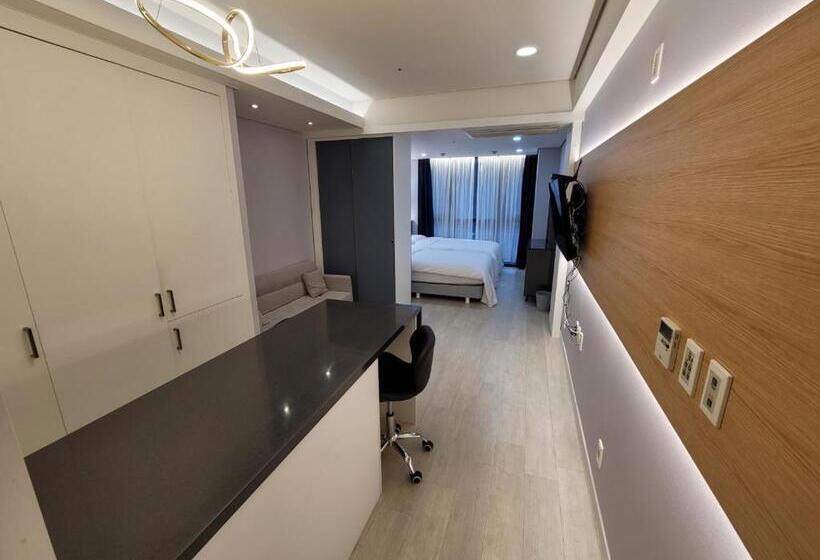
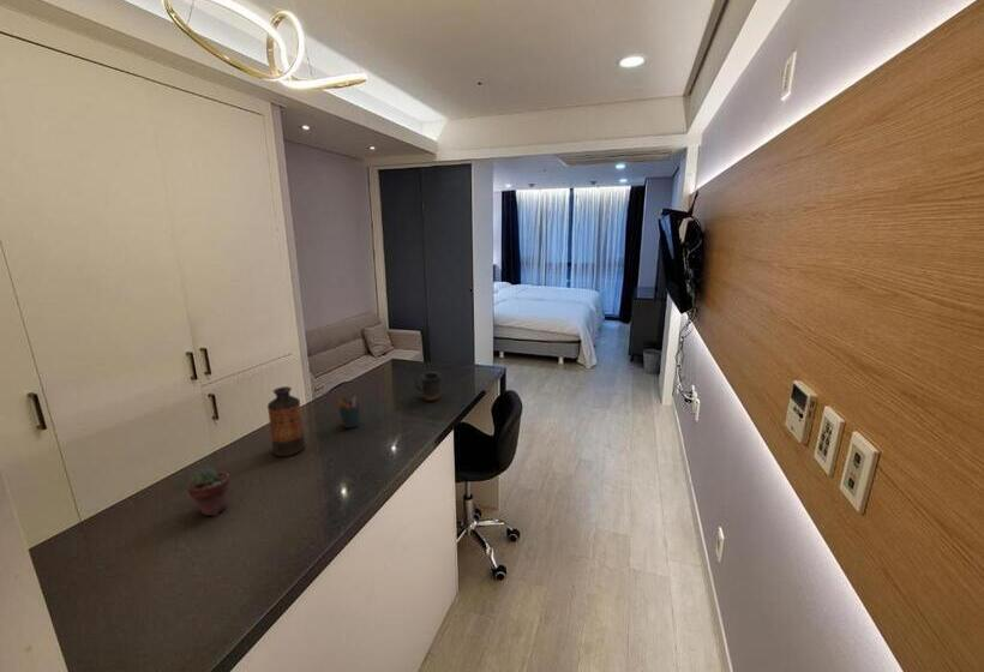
+ potted succulent [187,467,230,517]
+ pen holder [336,395,361,430]
+ mug [414,372,442,402]
+ bottle [266,385,306,457]
